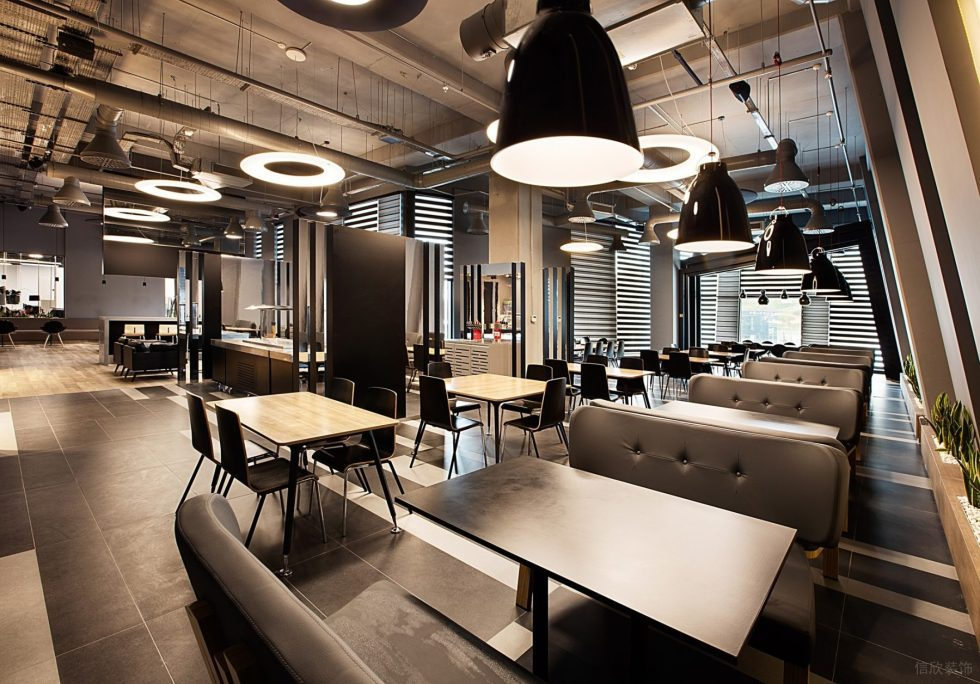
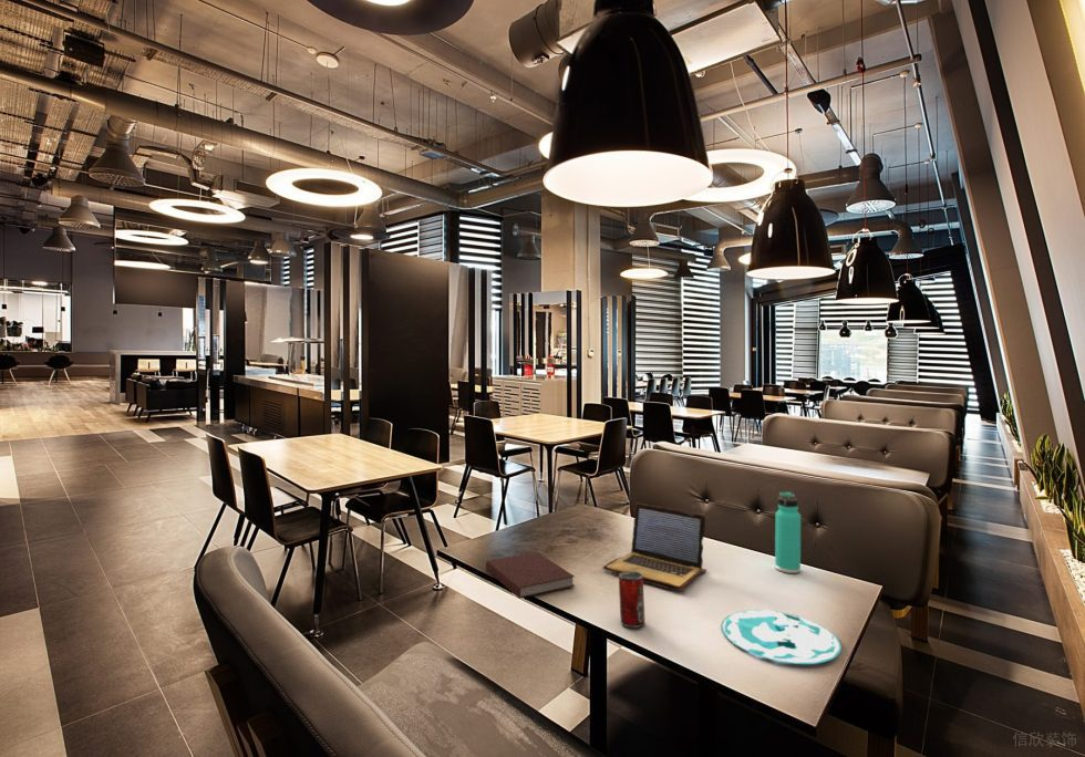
+ thermos bottle [774,490,802,574]
+ plate [721,609,843,665]
+ notebook [485,551,576,600]
+ laptop [601,501,707,592]
+ beverage can [618,571,647,629]
